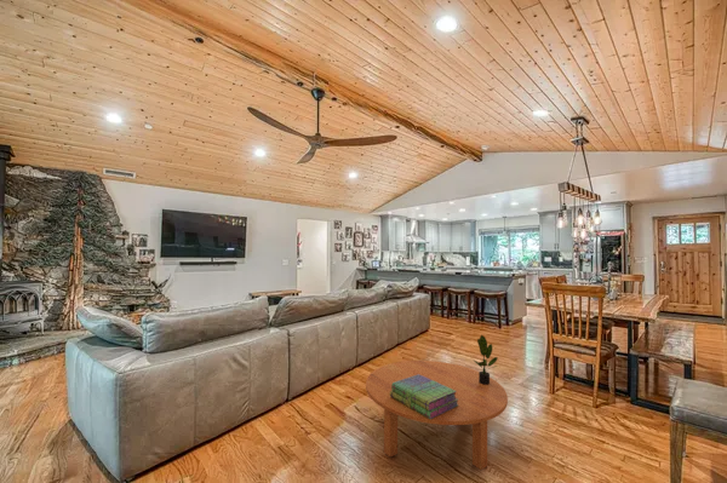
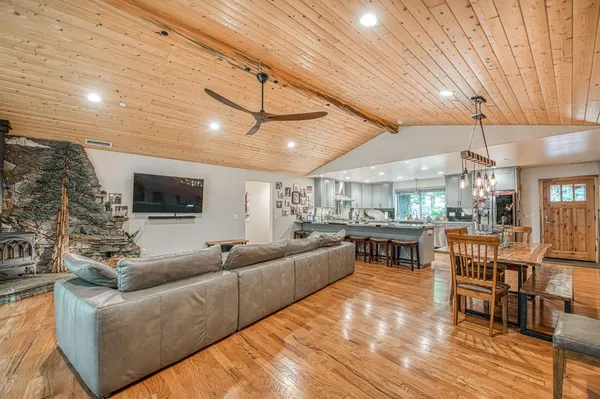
- potted plant [473,334,499,385]
- coffee table [365,360,509,471]
- stack of books [390,374,458,419]
